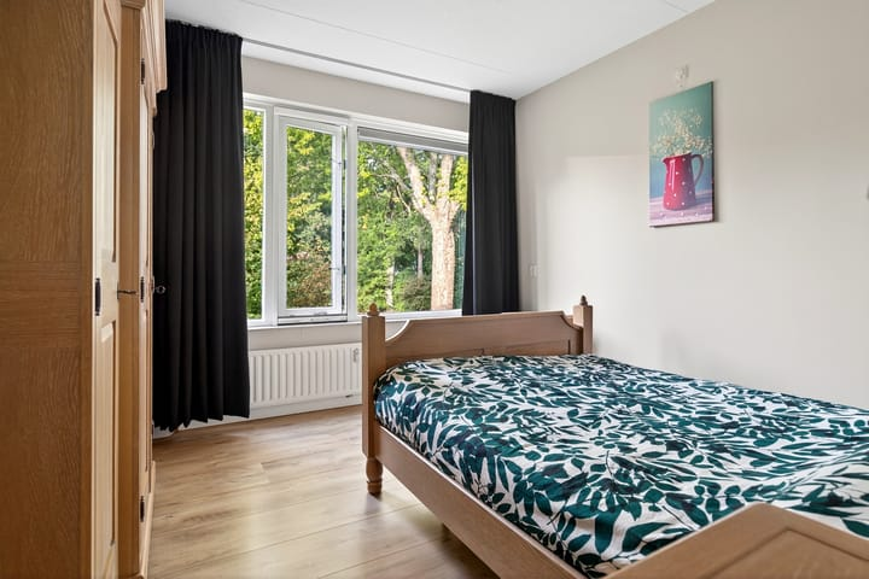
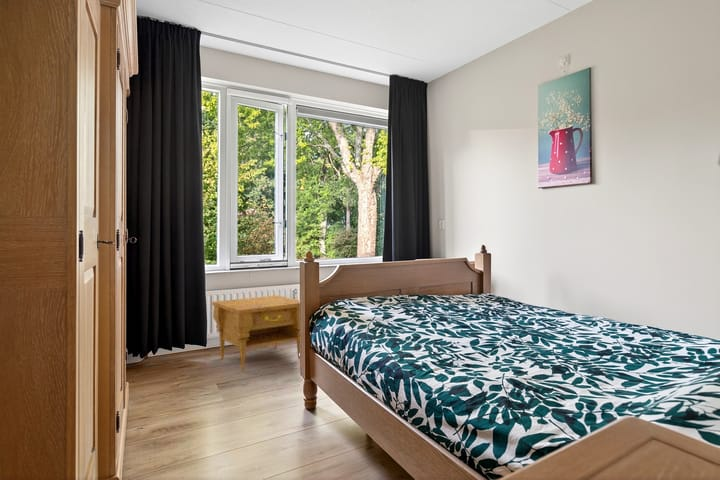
+ nightstand [211,295,301,372]
